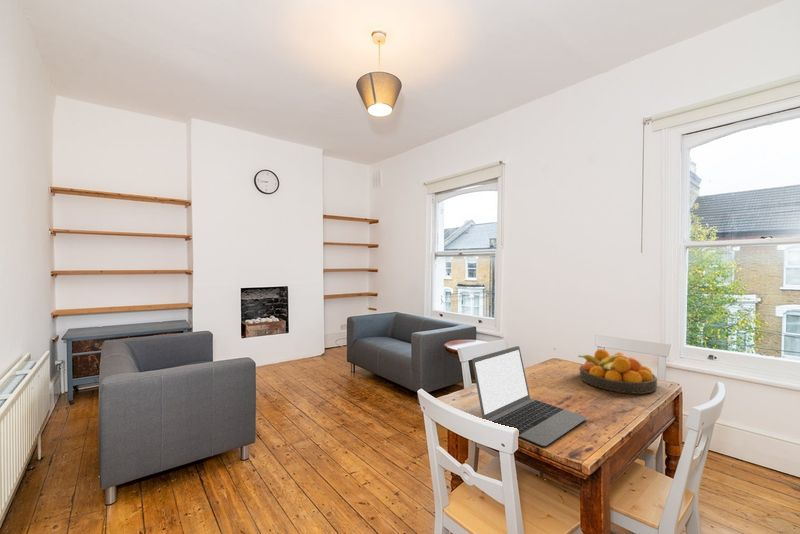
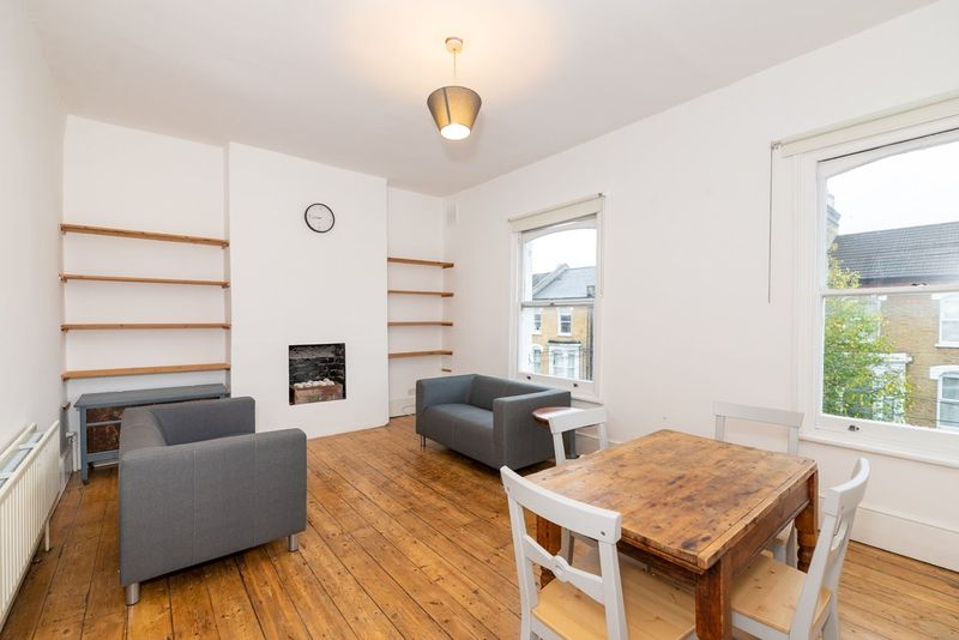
- fruit bowl [577,348,658,395]
- laptop [471,345,588,447]
